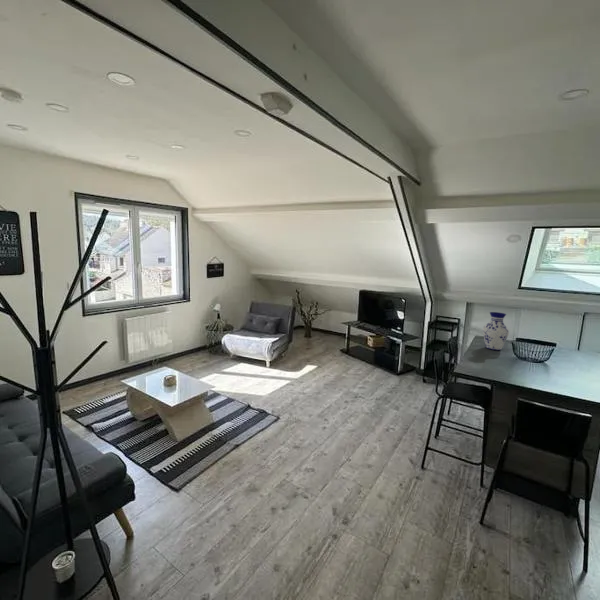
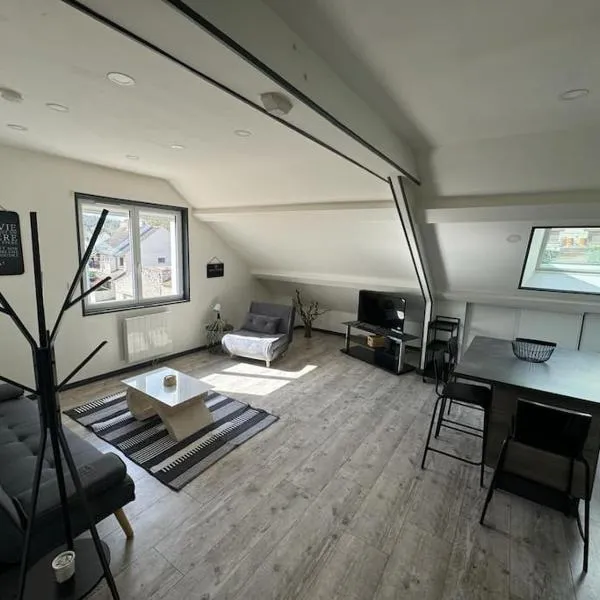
- vase [482,311,510,351]
